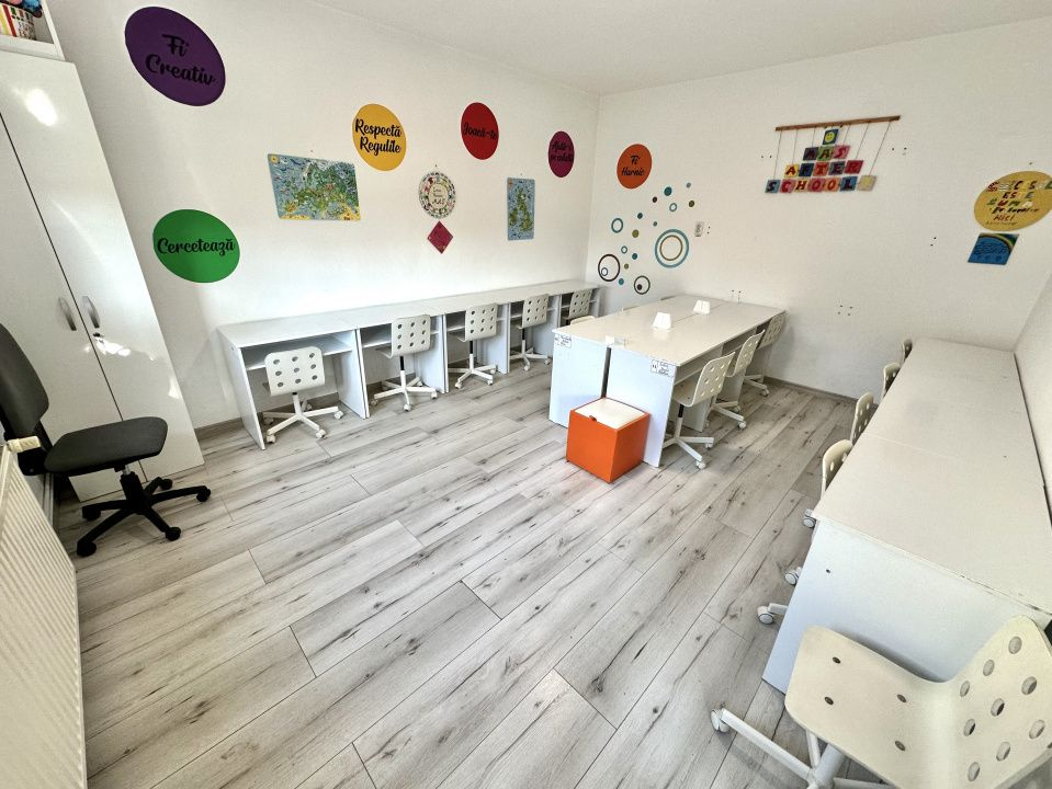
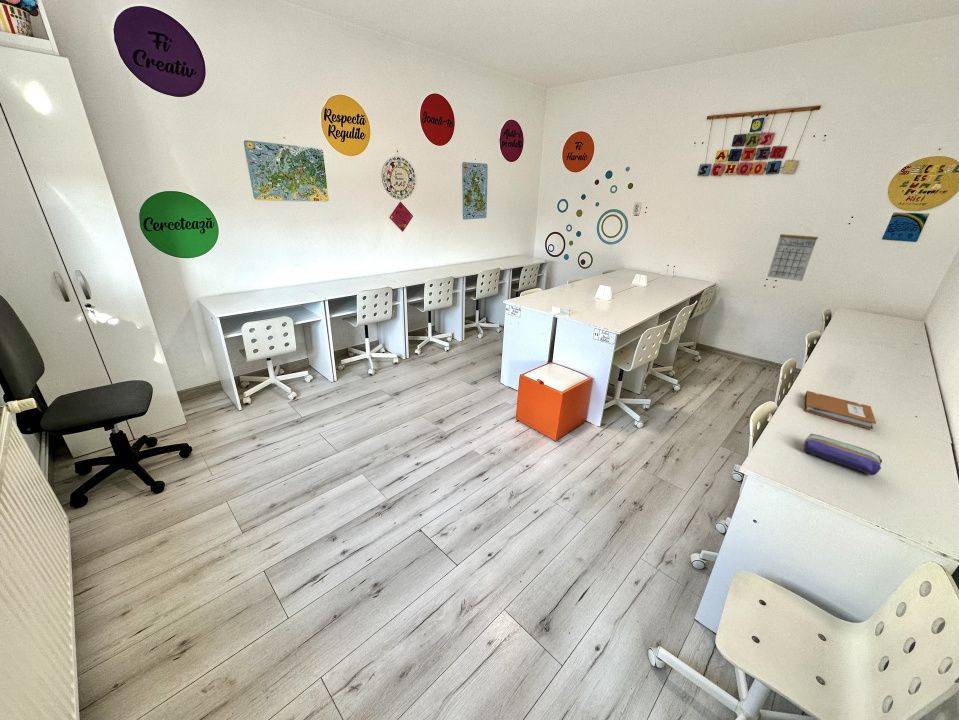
+ pencil case [803,433,883,476]
+ calendar [766,224,819,282]
+ notebook [803,390,877,431]
